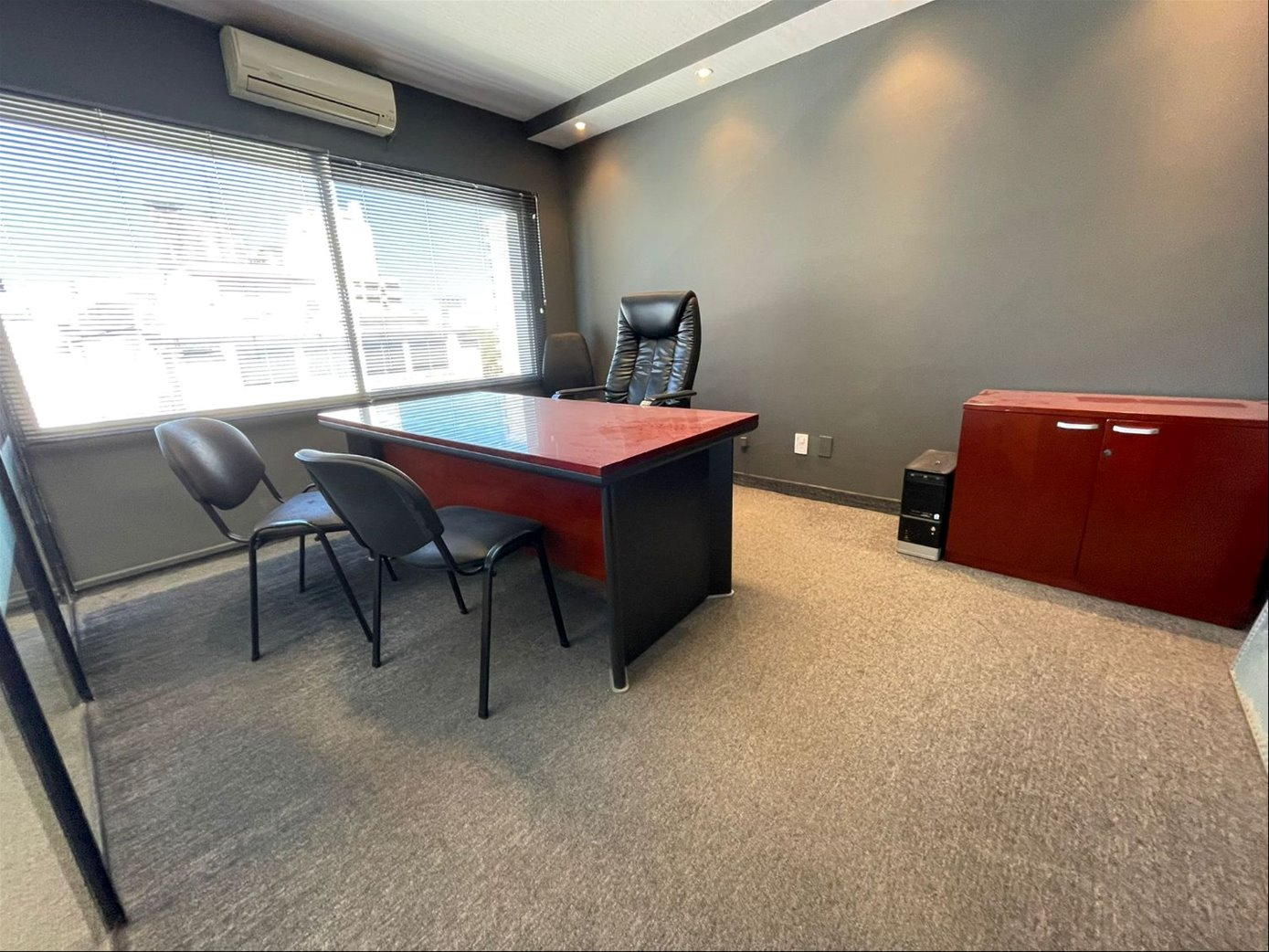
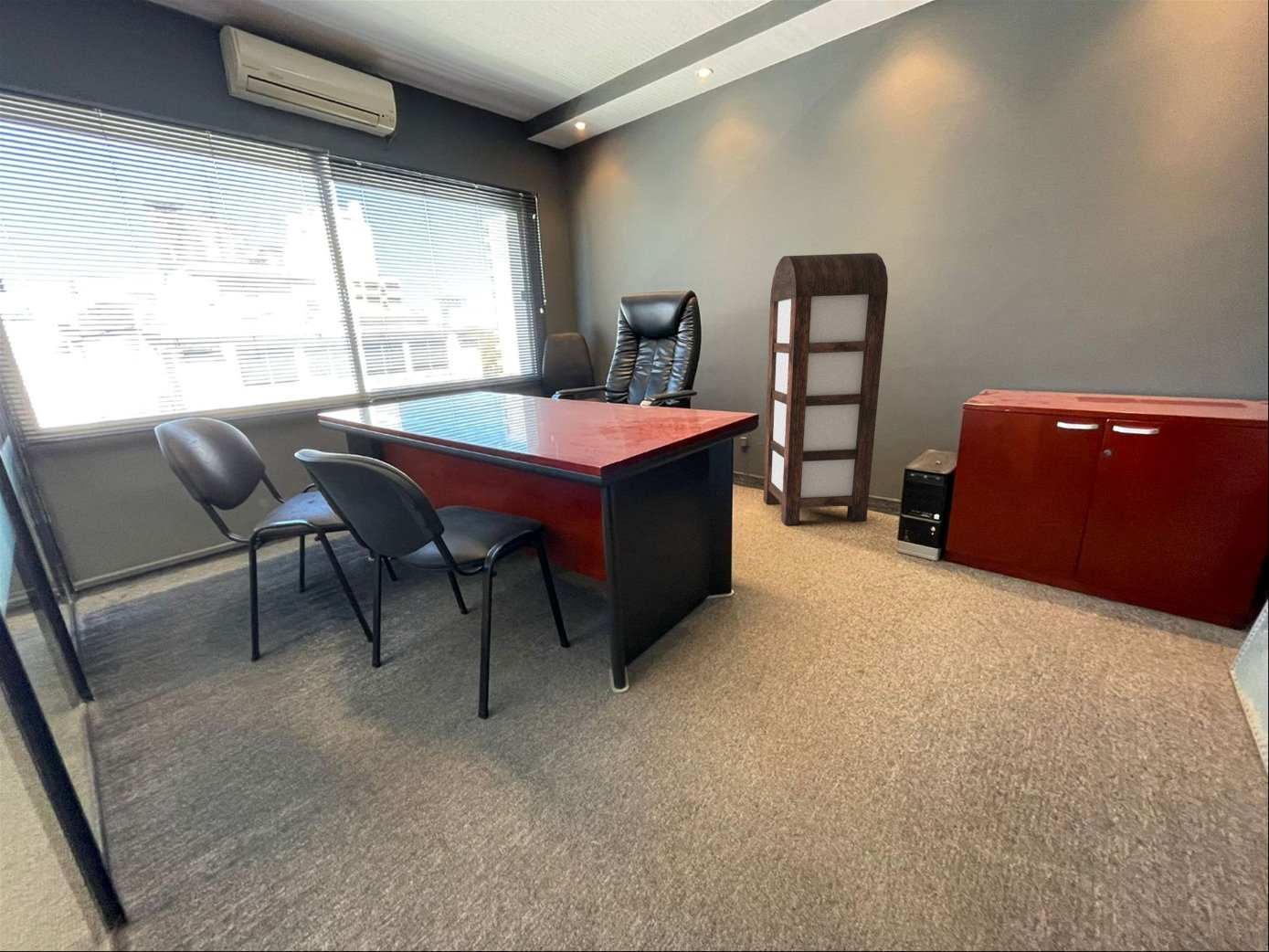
+ bookshelf [763,252,889,526]
